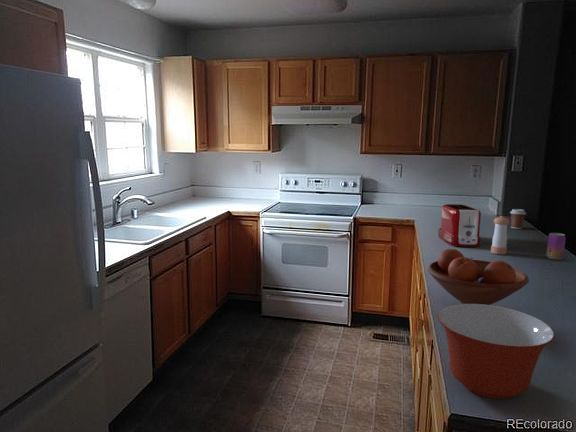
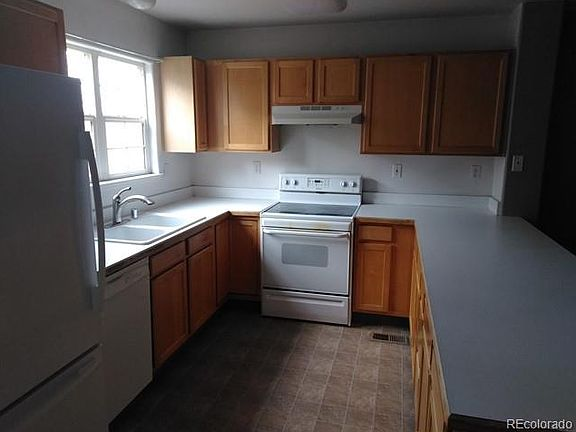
- pepper shaker [490,215,510,255]
- coffee cup [509,208,527,230]
- toaster [437,203,483,248]
- fruit bowl [427,248,530,305]
- beverage can [545,232,567,261]
- mixing bowl [437,303,556,400]
